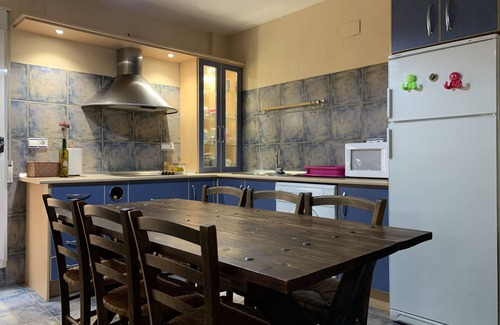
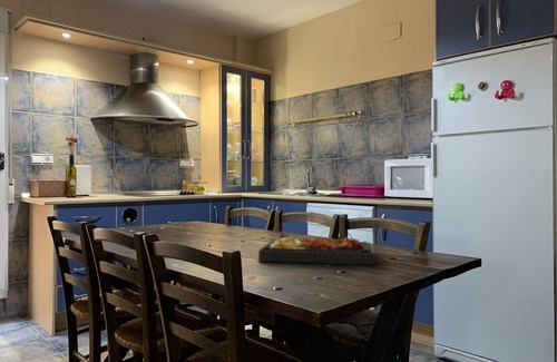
+ food platter [257,229,375,266]
